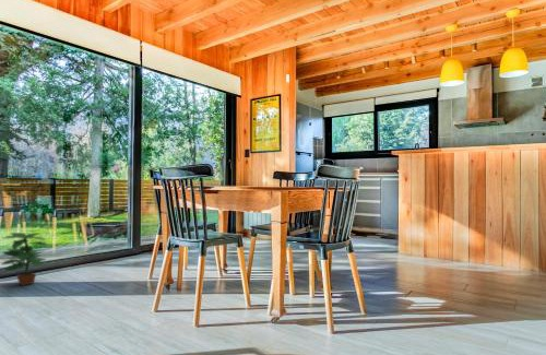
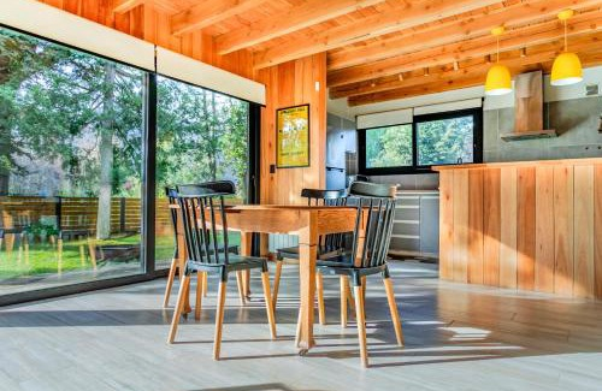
- potted plant [0,232,50,286]
